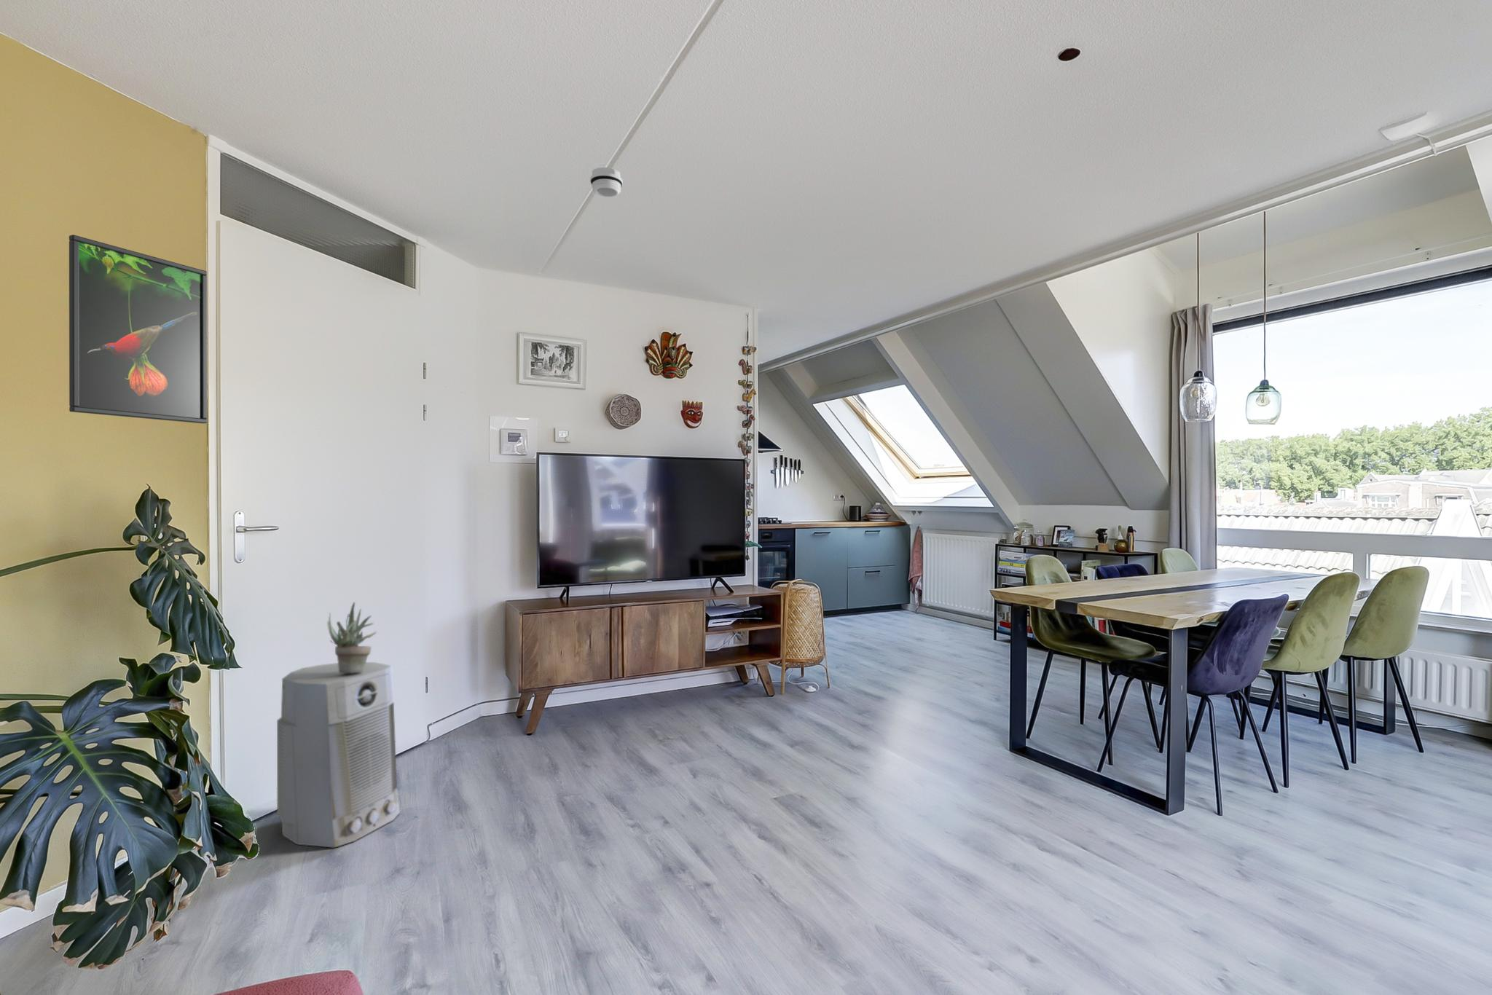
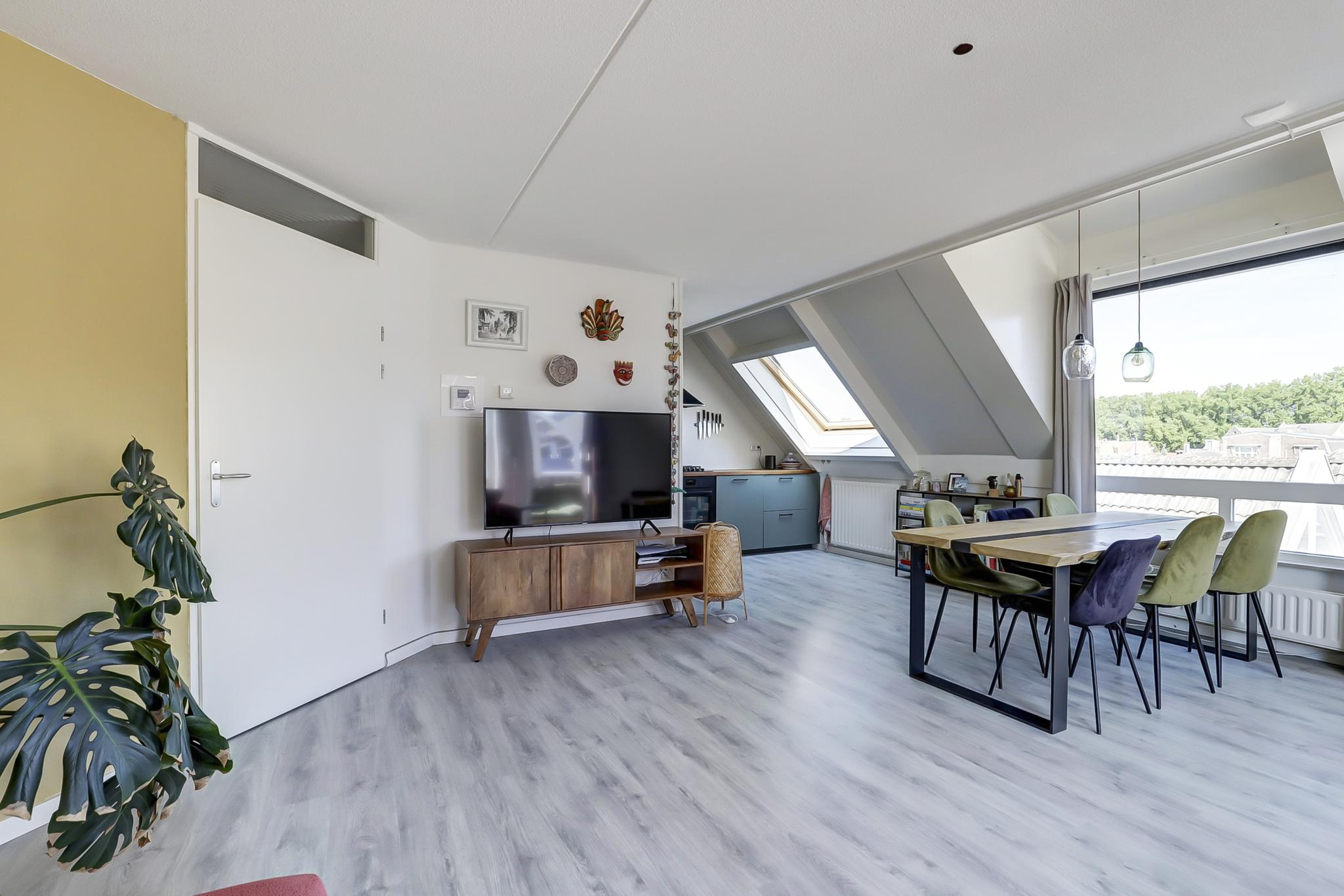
- air purifier [276,662,401,848]
- succulent plant [326,602,377,673]
- smoke detector [589,167,624,198]
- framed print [69,234,208,424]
